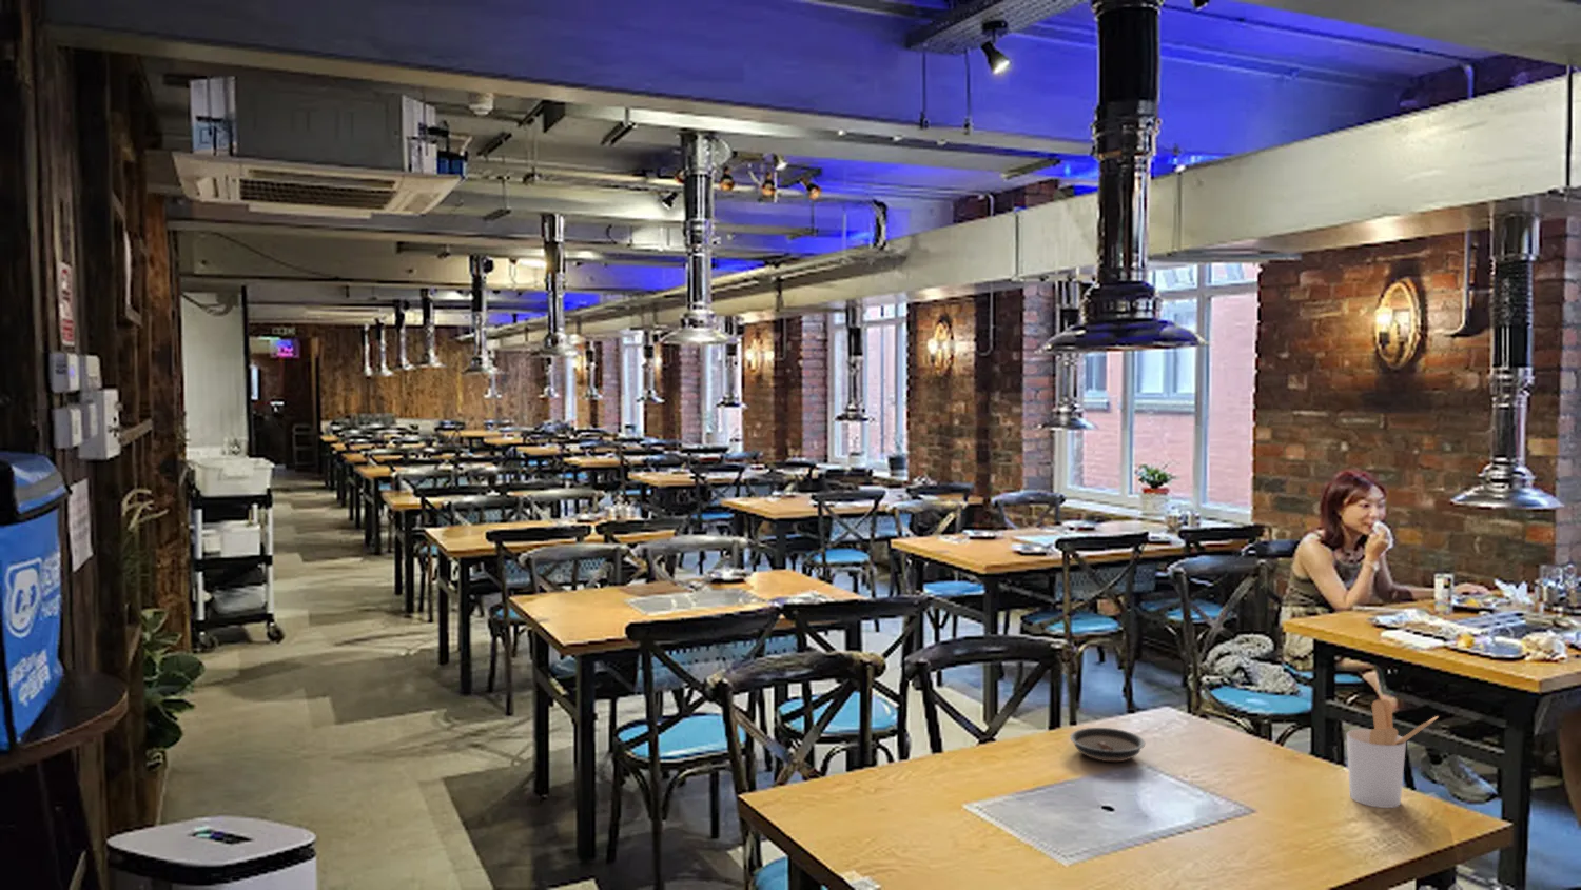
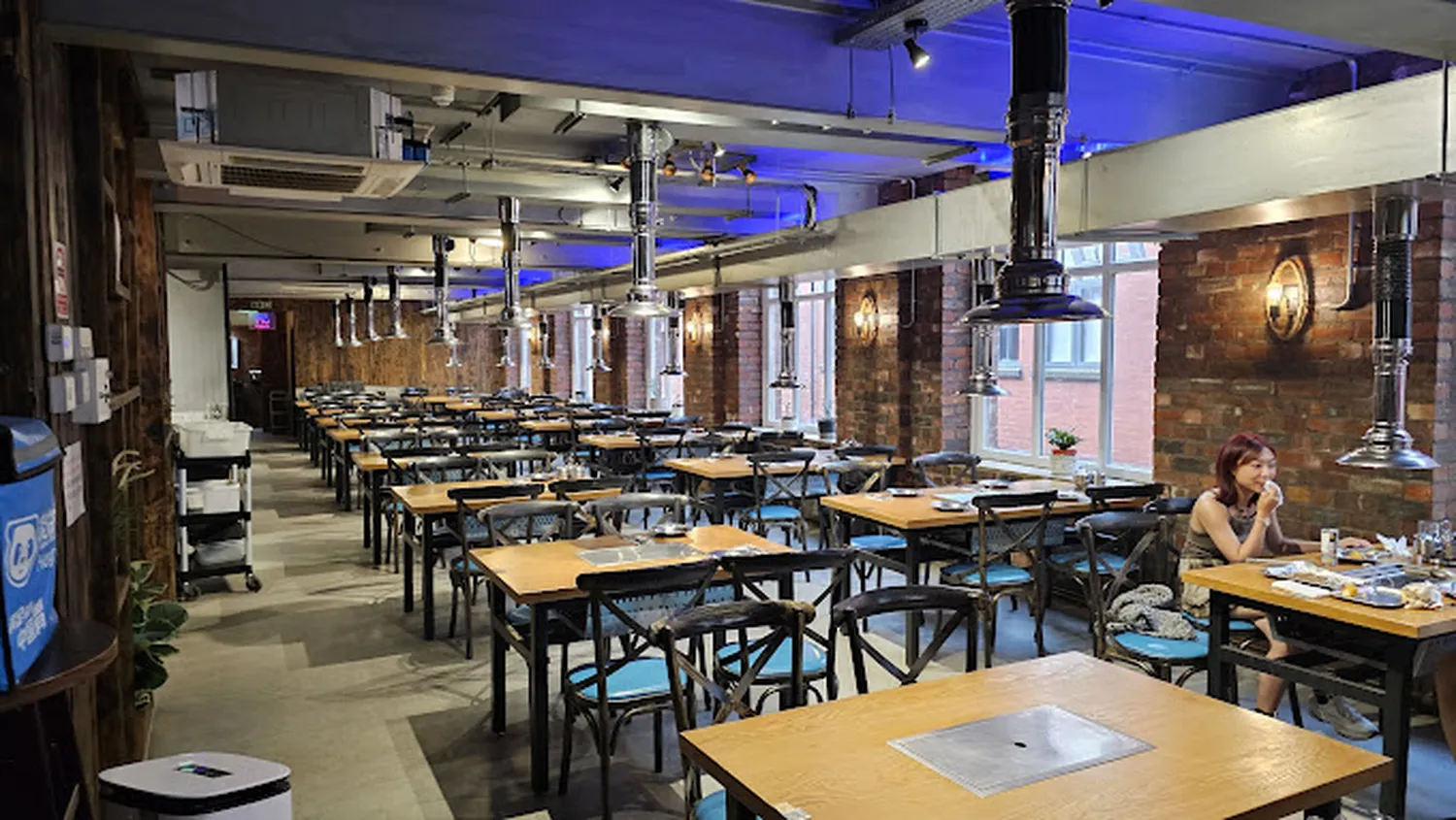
- saucer [1068,727,1146,763]
- utensil holder [1346,698,1440,809]
